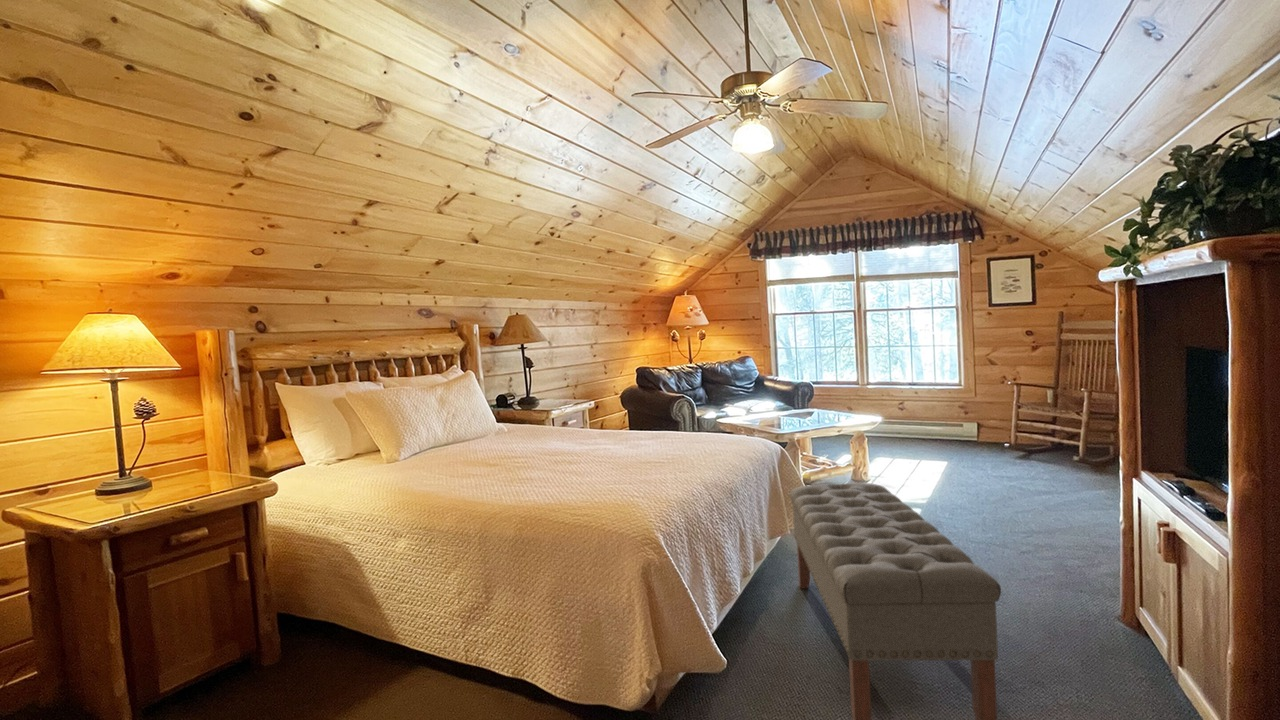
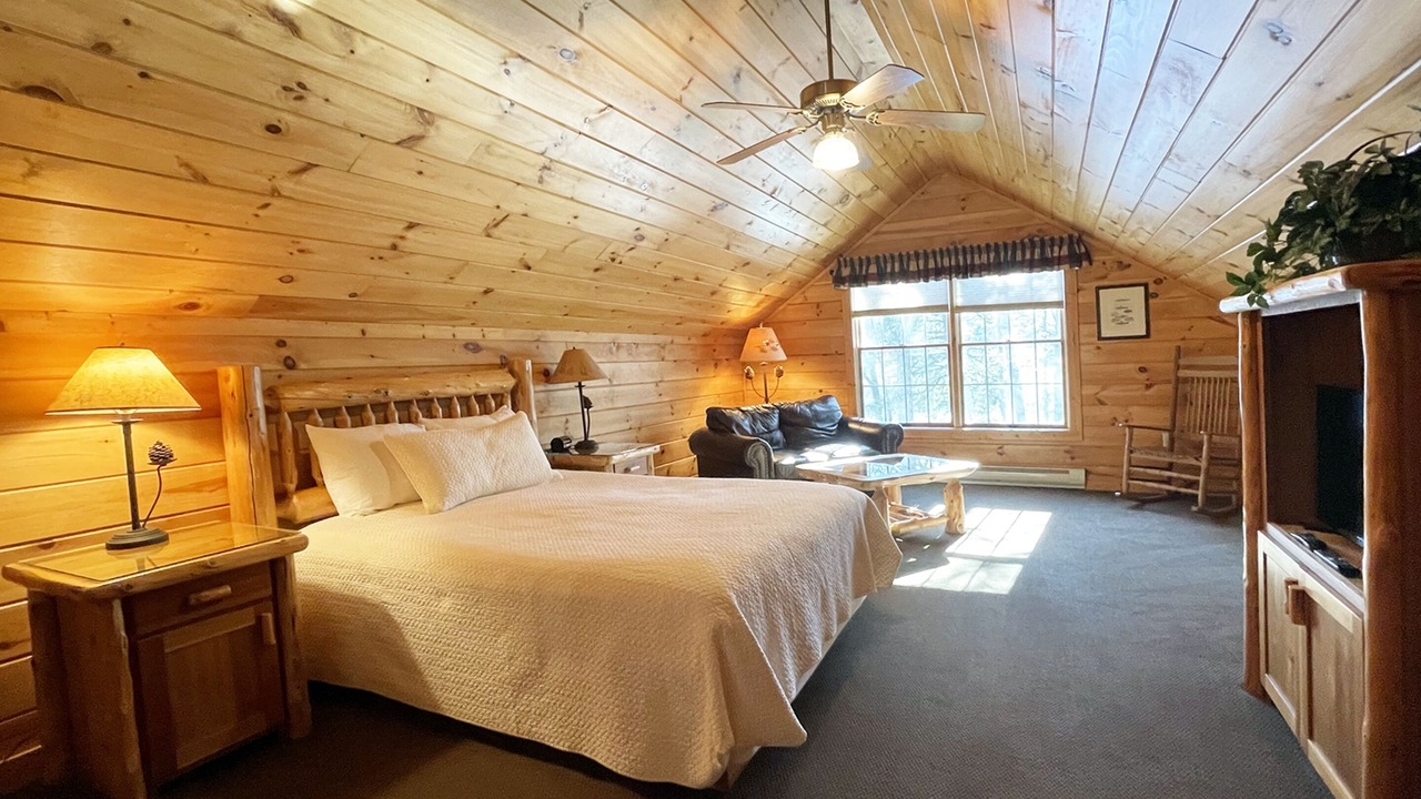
- bench [789,482,1002,720]
